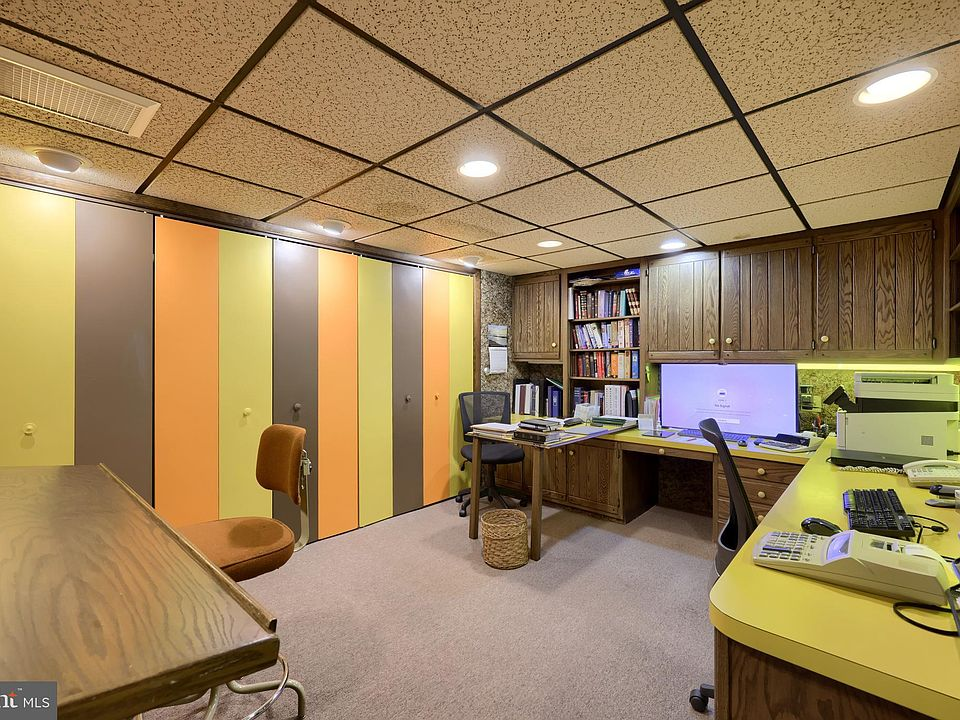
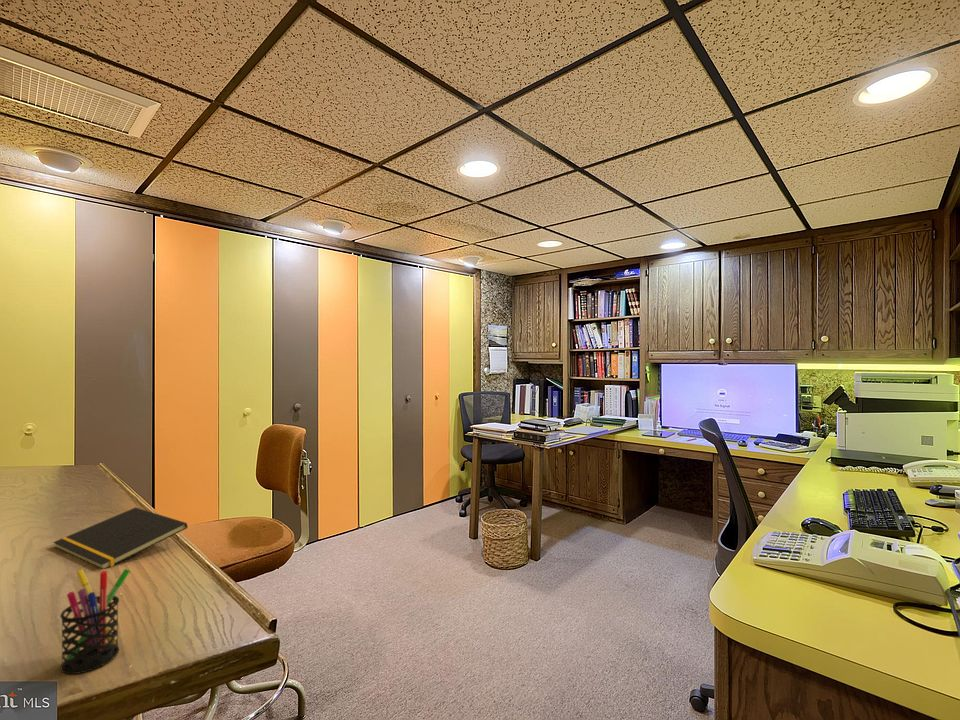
+ notepad [52,507,188,570]
+ pen holder [59,568,131,675]
